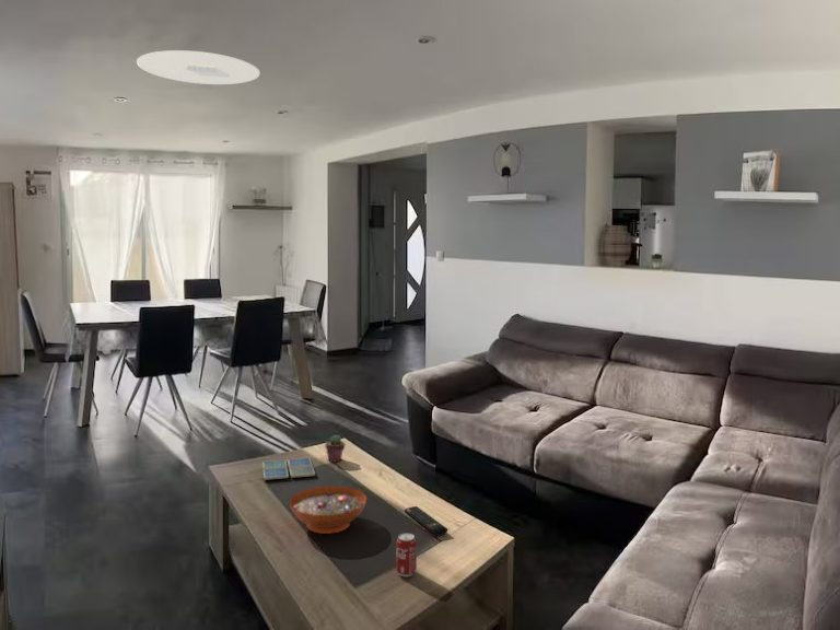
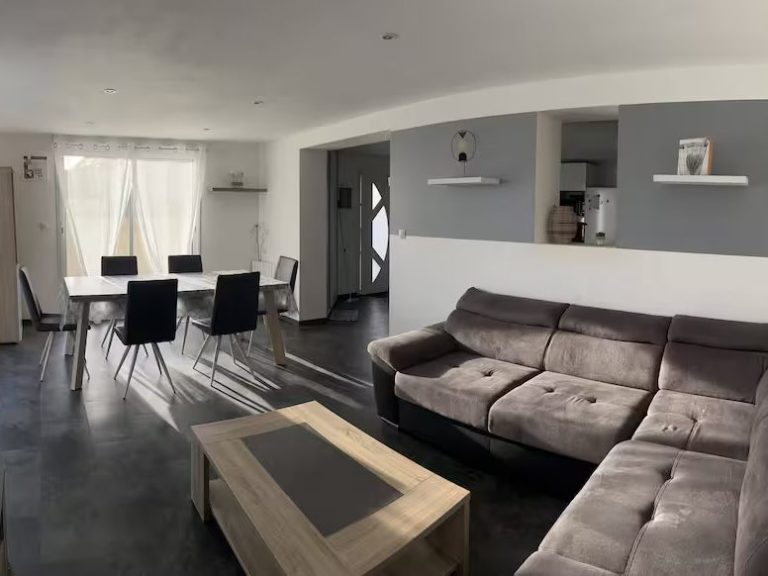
- beverage can [395,533,418,578]
- potted succulent [324,434,346,464]
- ceiling light [136,49,261,85]
- decorative bowl [289,486,368,535]
- remote control [404,505,448,536]
- drink coaster [261,457,316,481]
